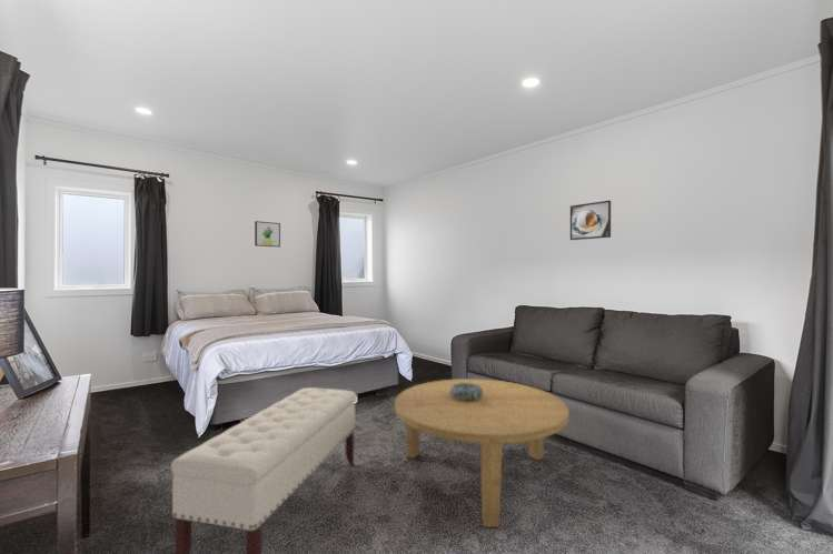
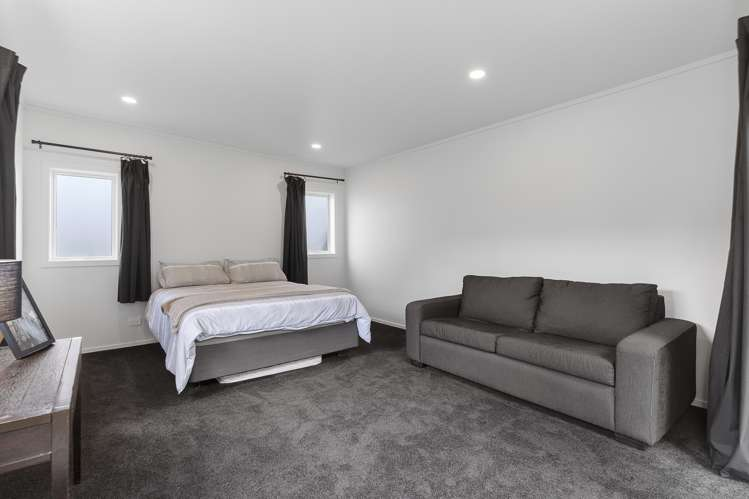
- coffee table [394,377,569,528]
- decorative bowl [450,383,483,401]
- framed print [569,200,612,241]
- bench [170,386,357,554]
- wall art [254,220,281,248]
